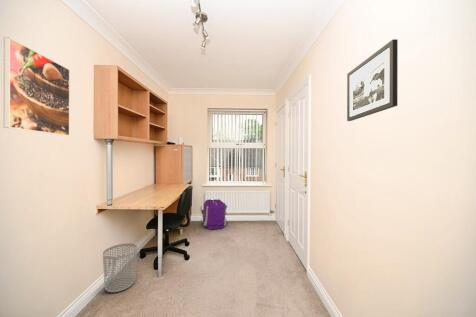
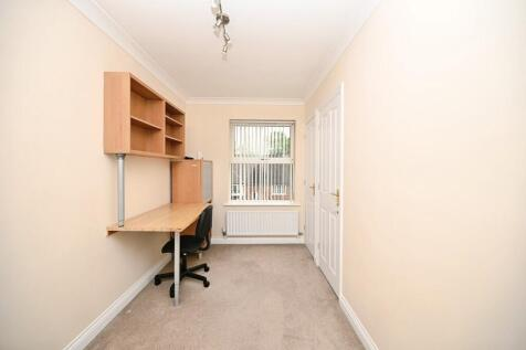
- backpack [200,198,228,231]
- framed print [3,36,71,137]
- picture frame [346,38,399,122]
- waste bin [102,242,138,293]
